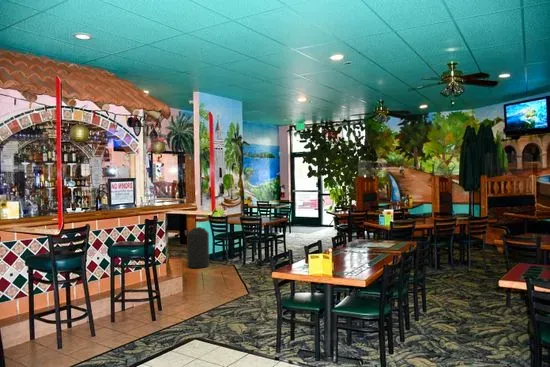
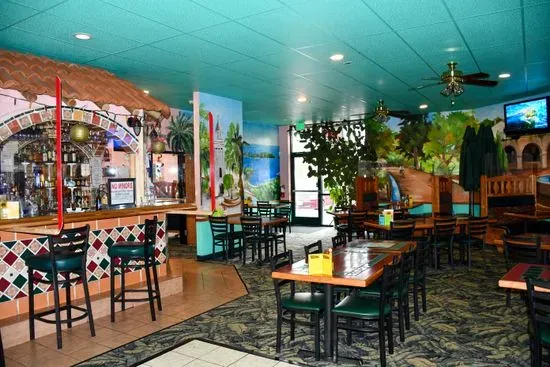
- trash can [186,226,210,269]
